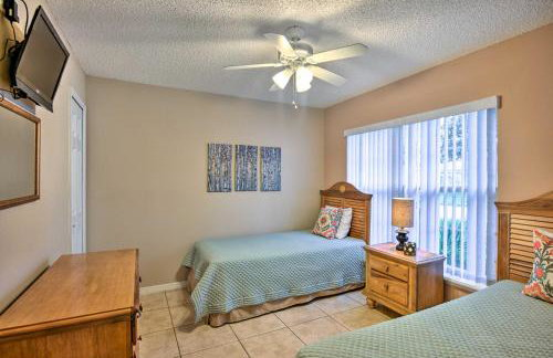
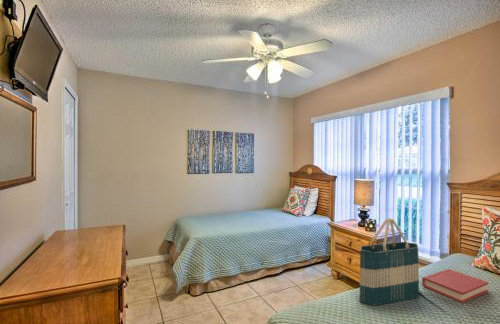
+ tote bag [359,217,420,307]
+ hardback book [421,268,489,304]
